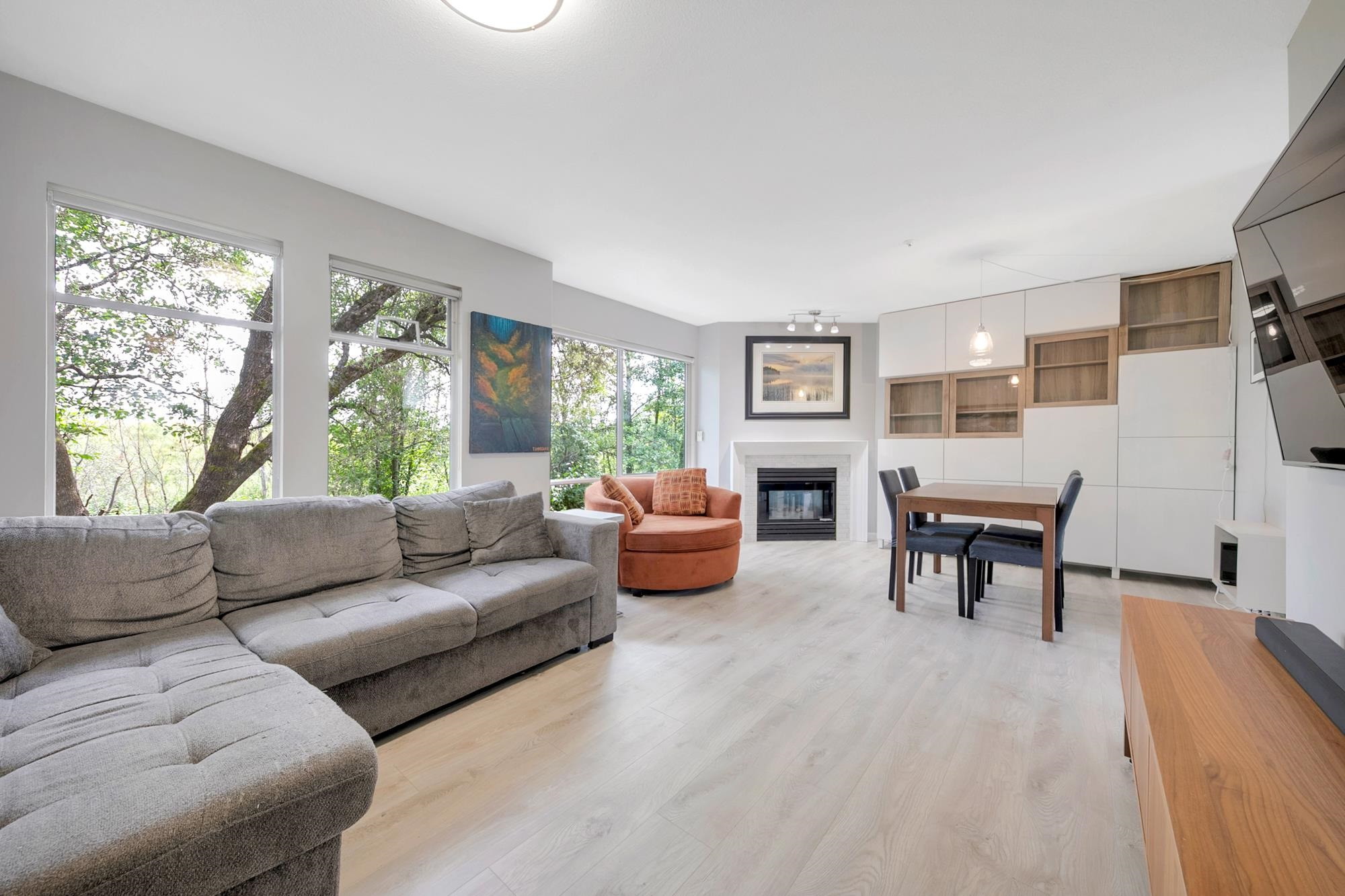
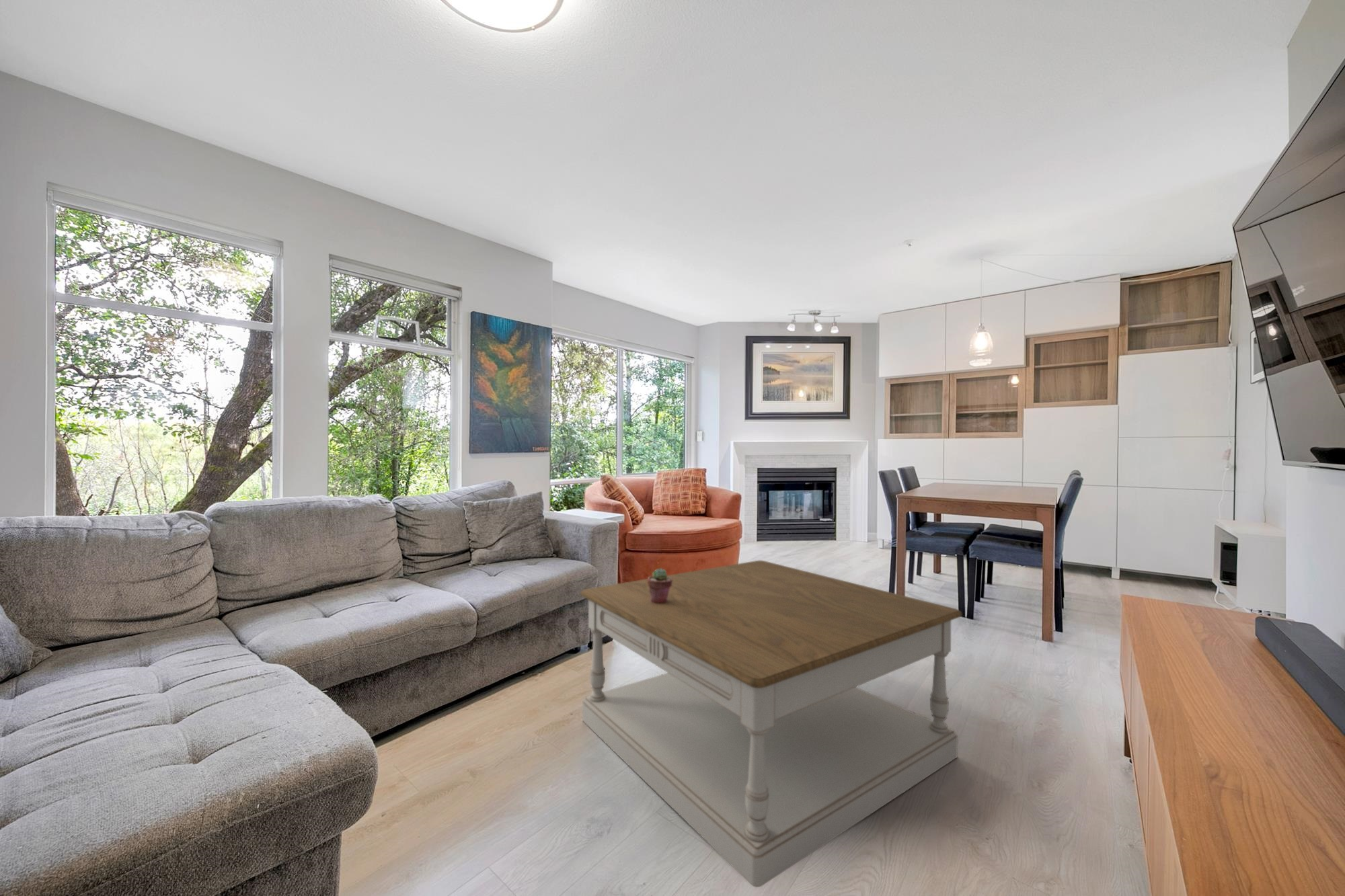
+ potted succulent [647,567,672,604]
+ coffee table [580,560,963,888]
